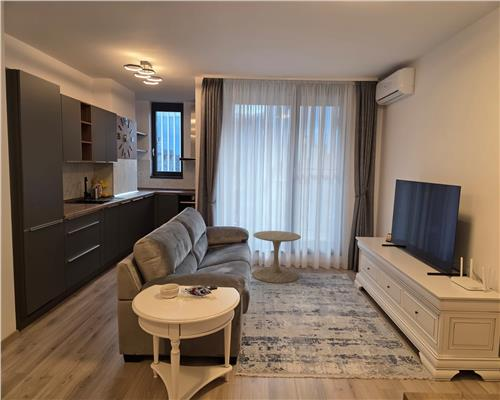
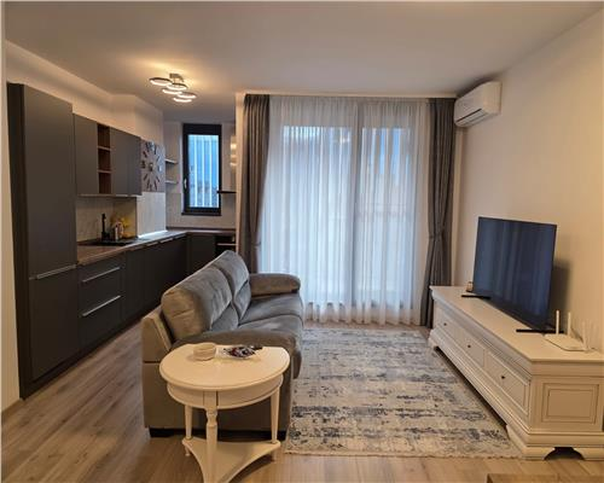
- side table [251,230,302,284]
